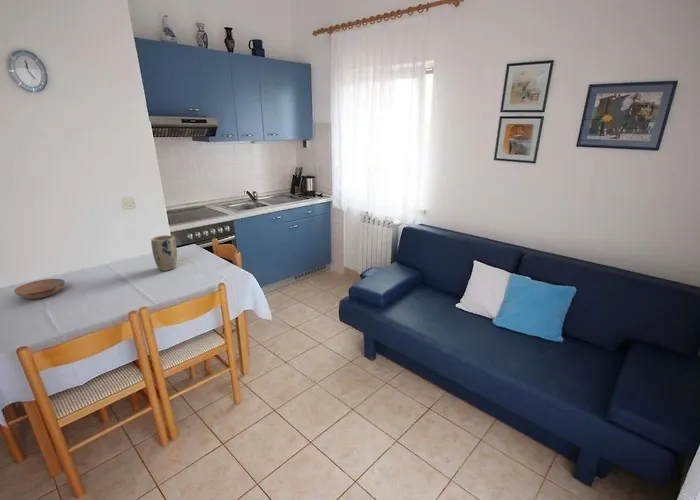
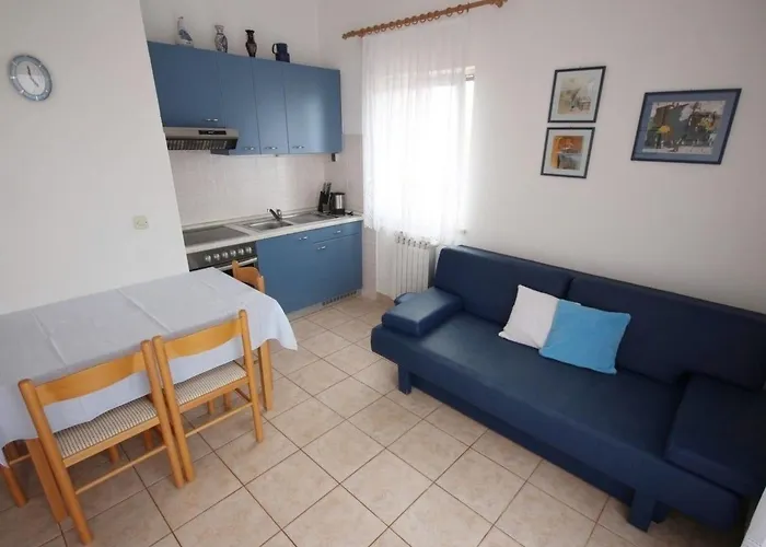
- bowl [13,278,66,300]
- plant pot [150,234,178,272]
